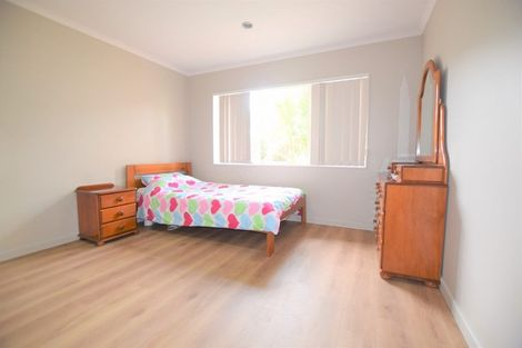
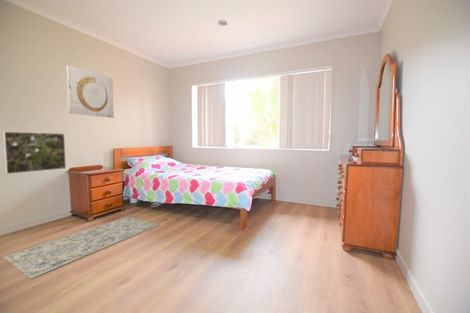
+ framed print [2,131,67,175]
+ wall art [65,64,115,119]
+ rug [2,215,161,280]
